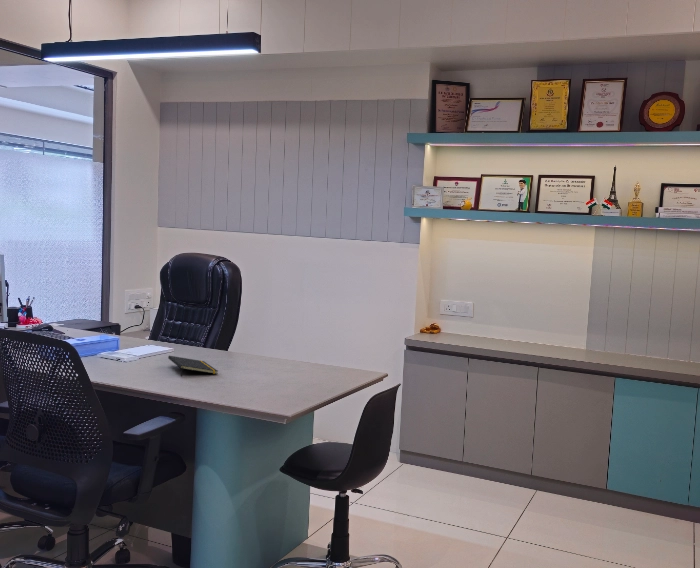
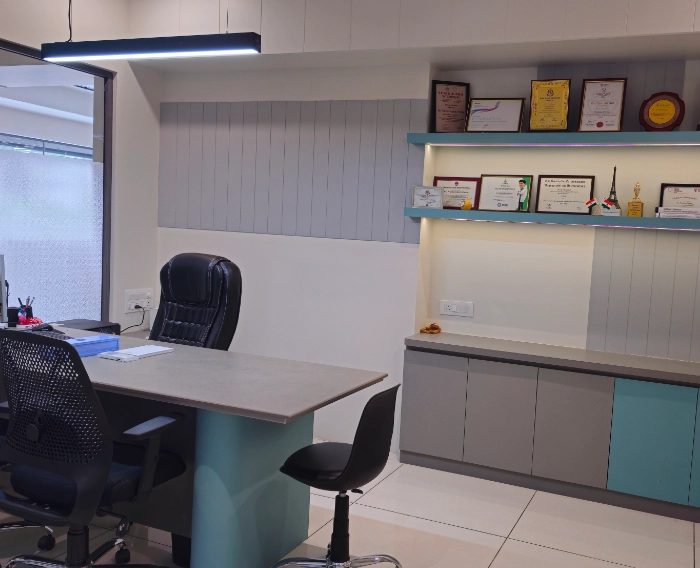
- notepad [167,355,218,377]
